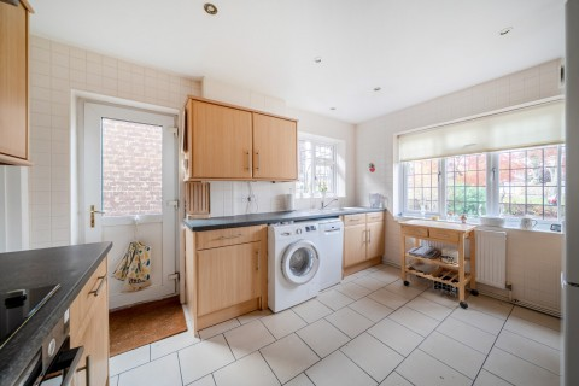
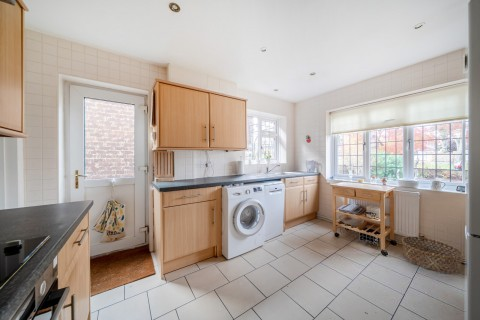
+ basket [401,235,464,275]
